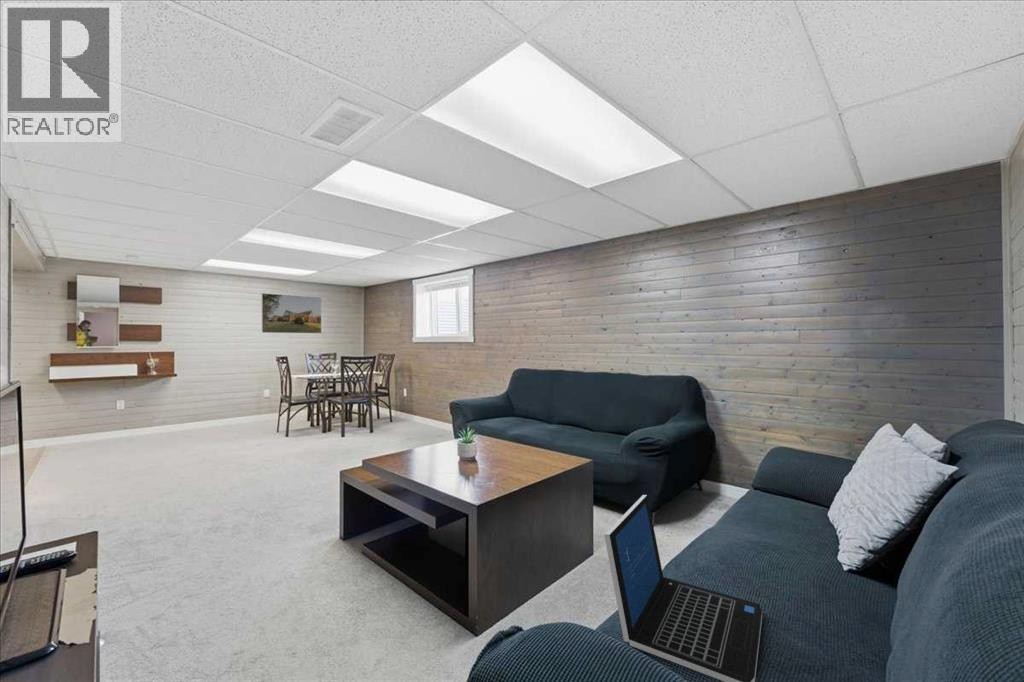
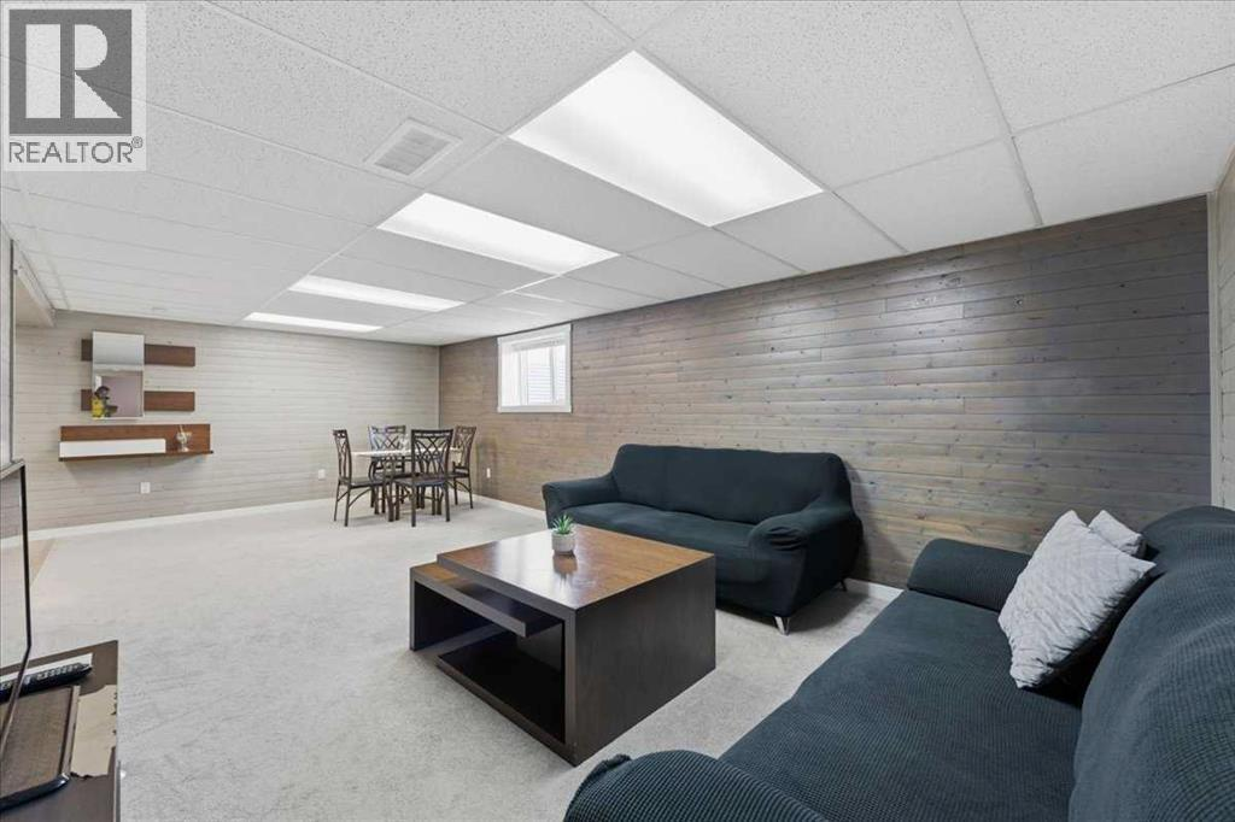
- laptop [603,494,763,682]
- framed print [261,292,322,334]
